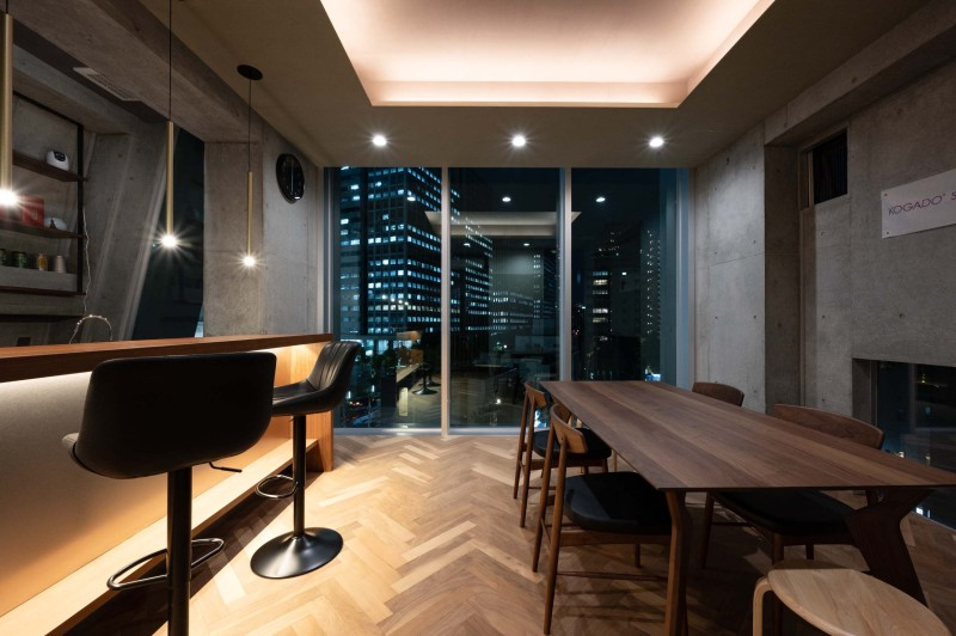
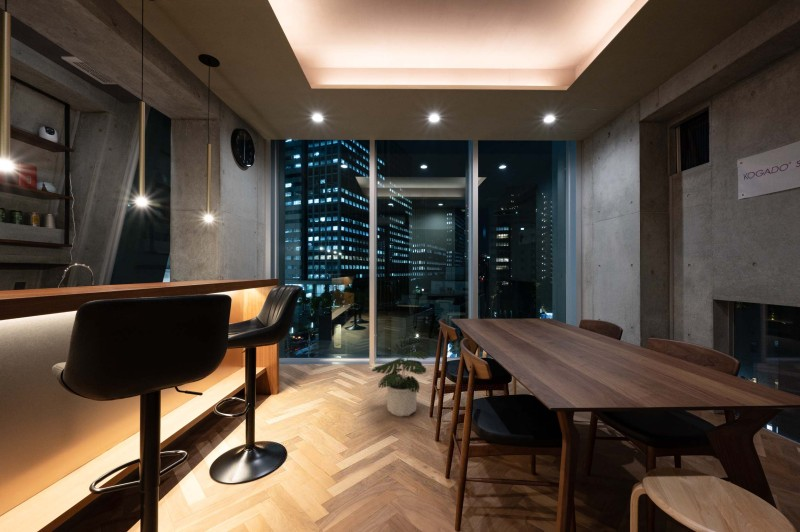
+ potted plant [371,350,430,418]
